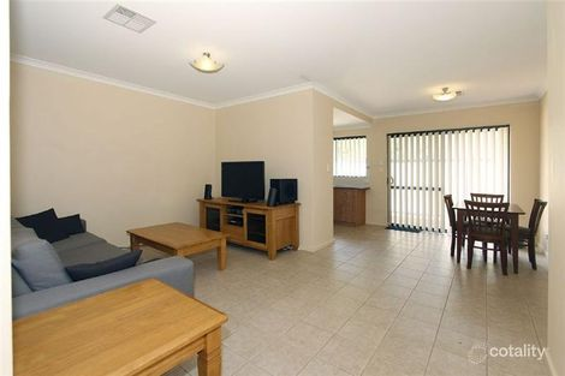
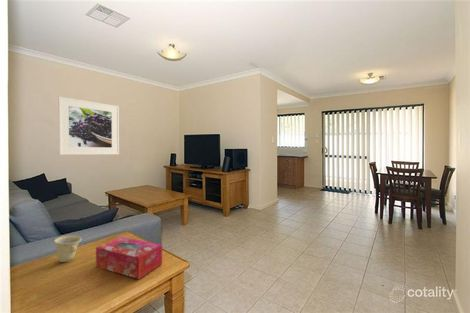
+ cup [53,235,83,263]
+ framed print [57,96,120,156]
+ tissue box [95,236,163,280]
